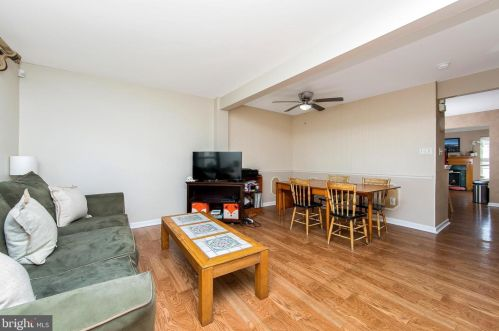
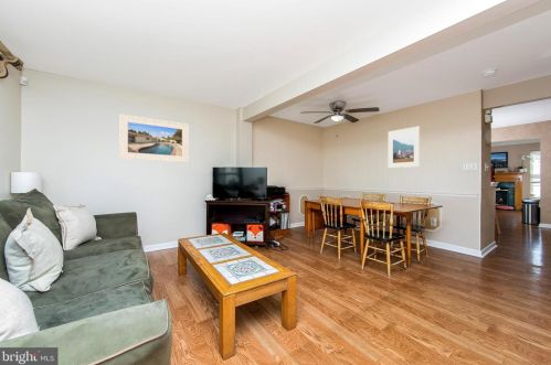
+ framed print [388,126,421,169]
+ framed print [118,114,190,163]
